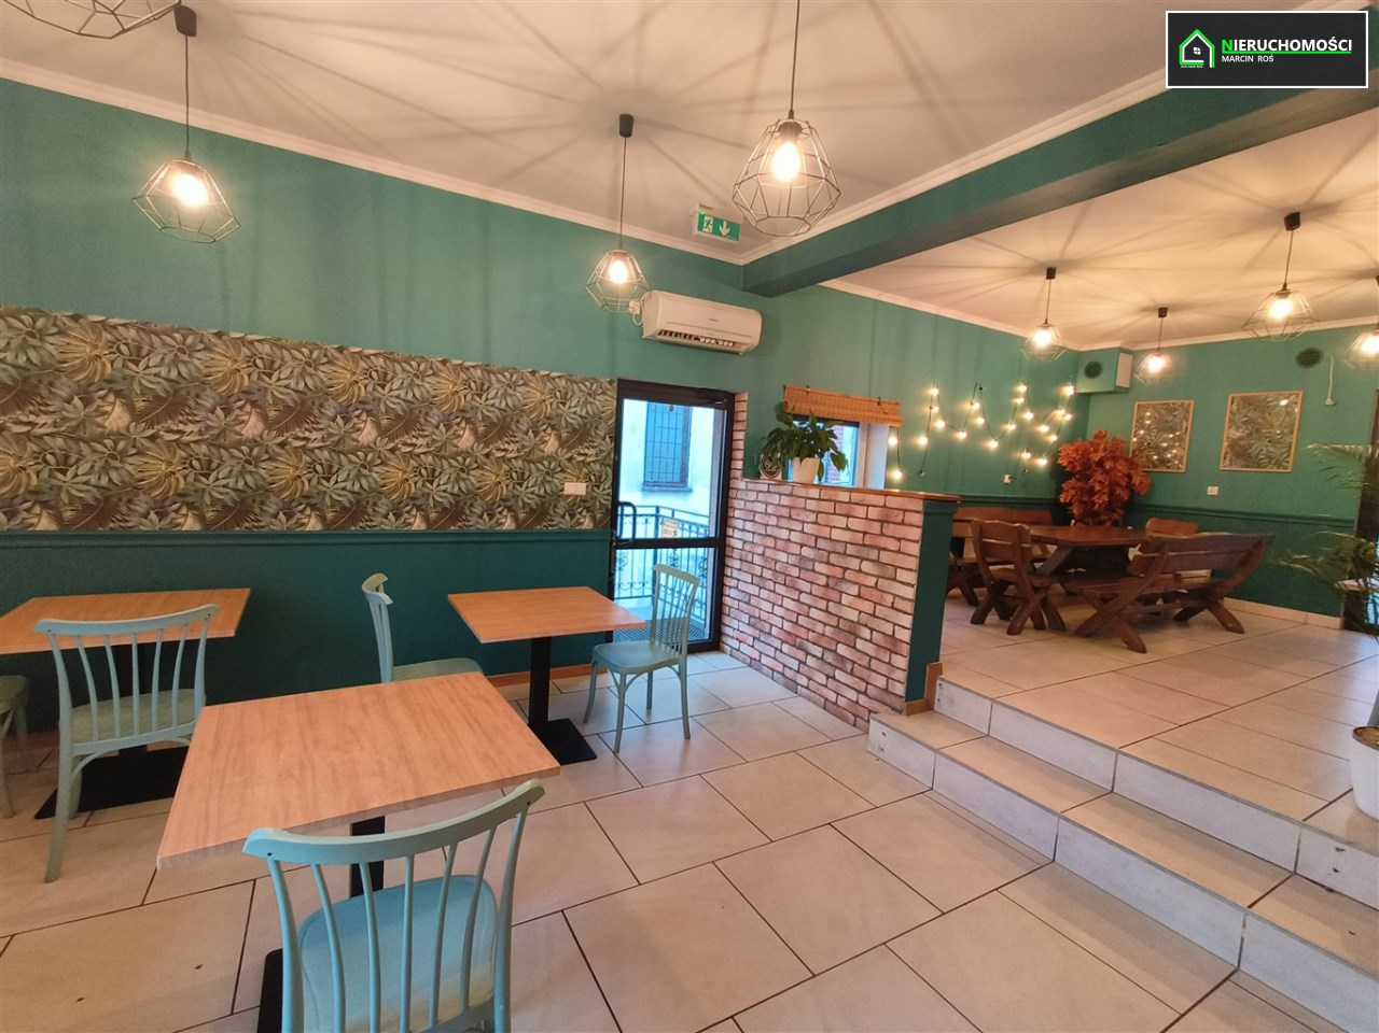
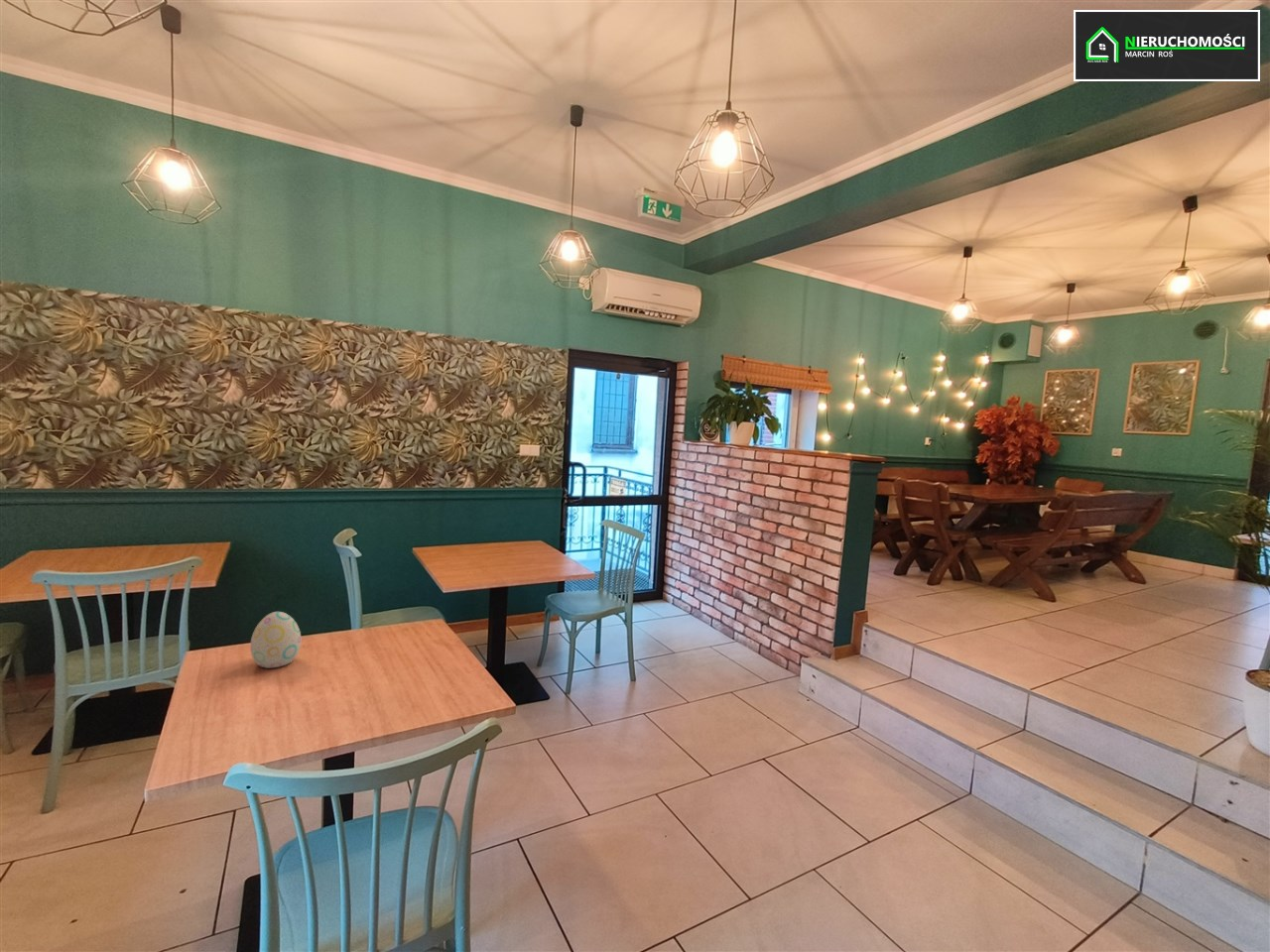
+ decorative egg [249,611,302,669]
